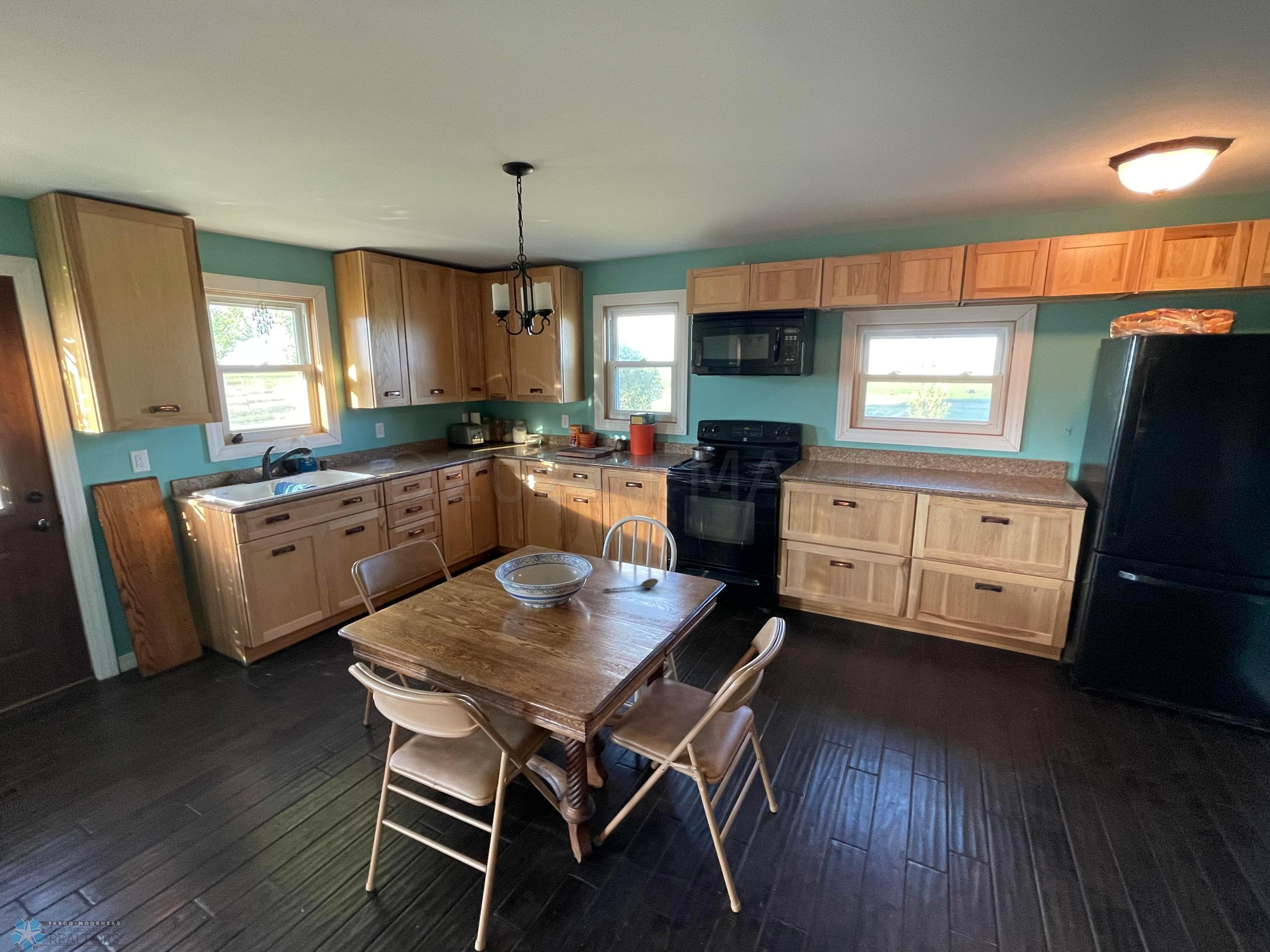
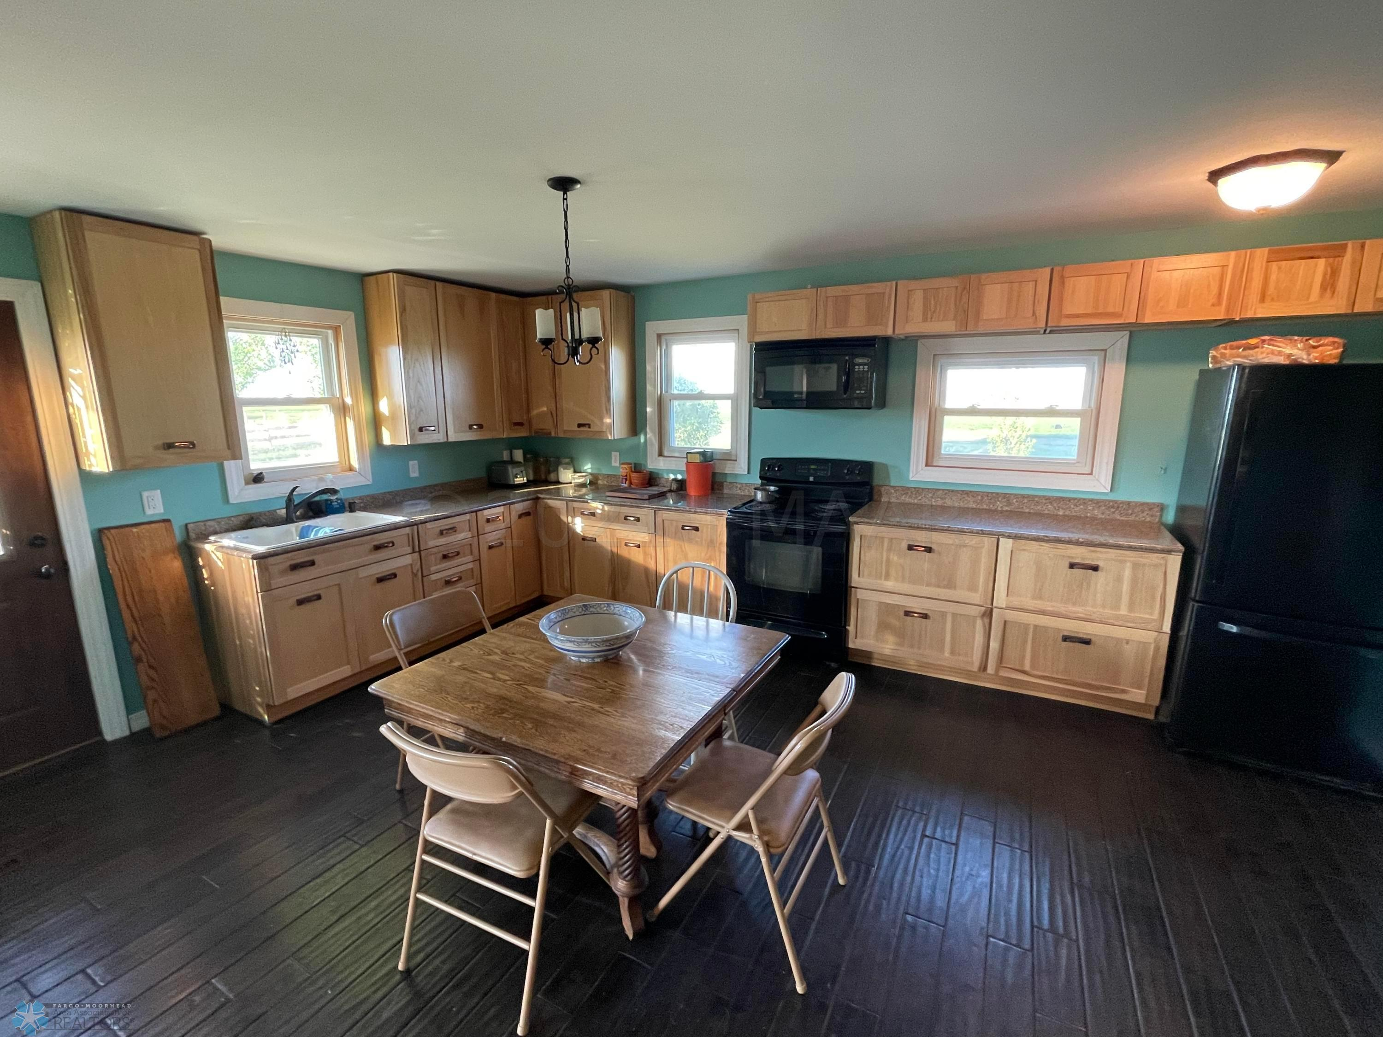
- spoon [602,578,659,592]
